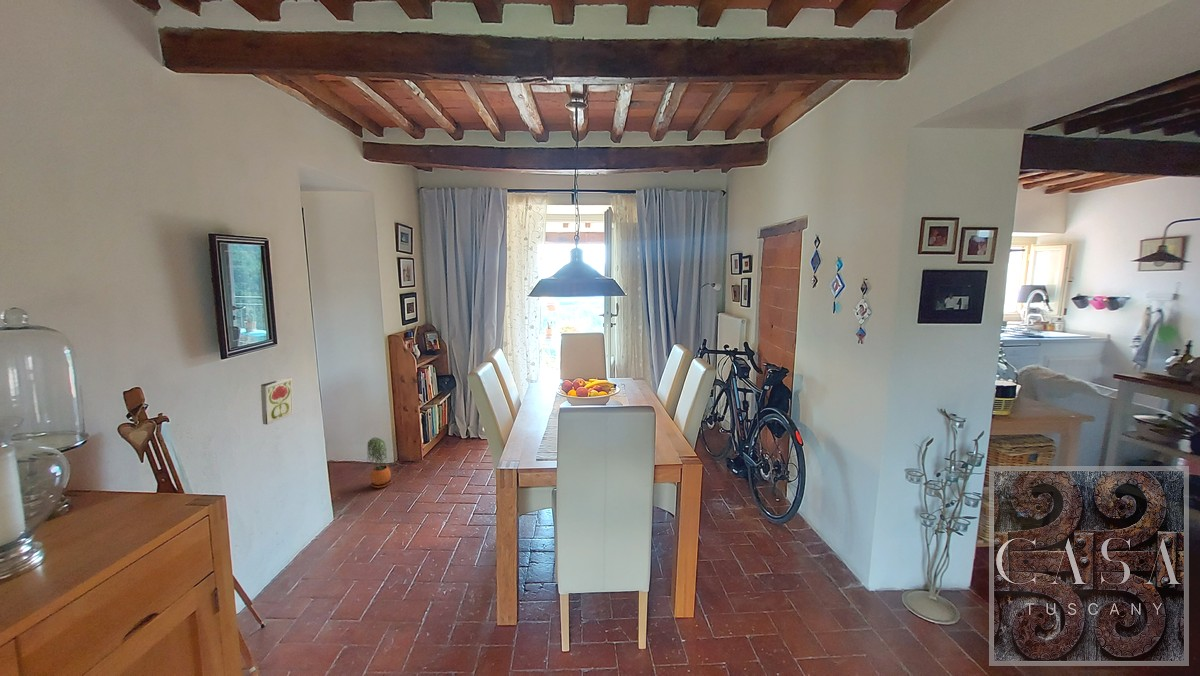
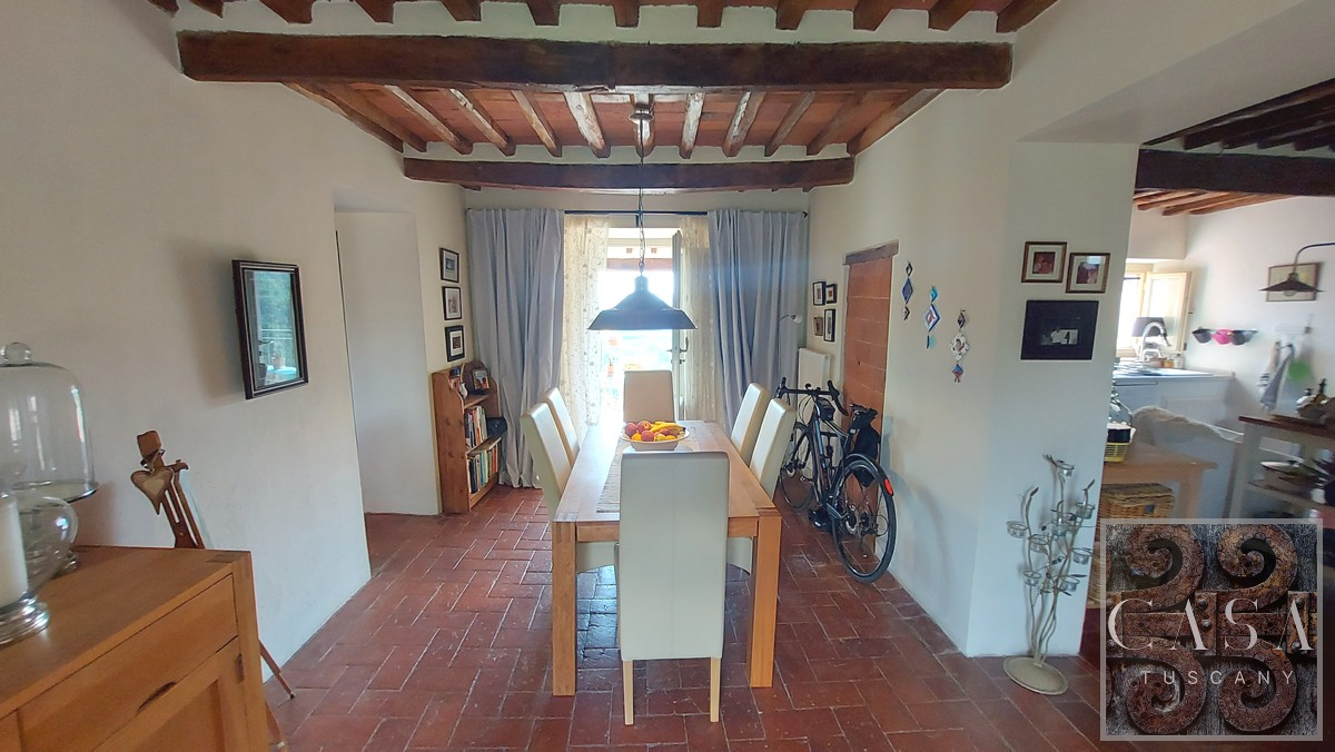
- potted plant [366,436,393,489]
- decorative tile [260,377,294,426]
